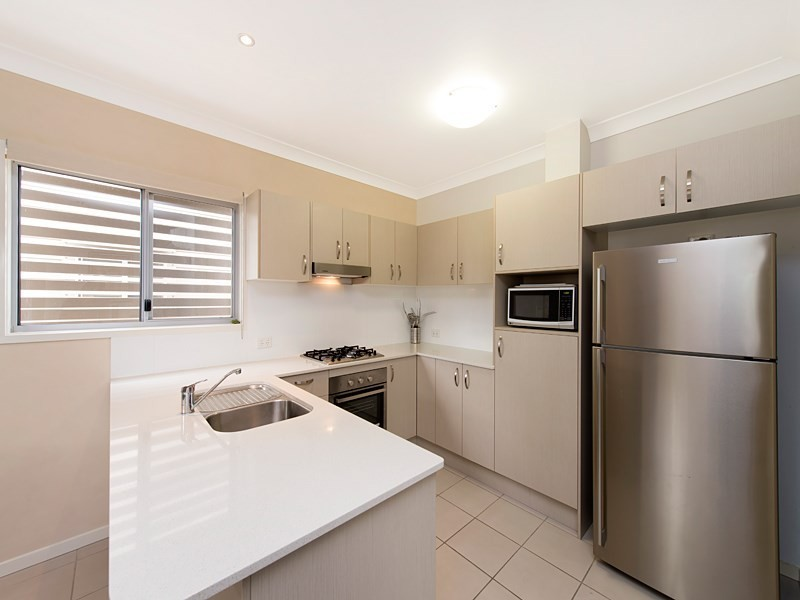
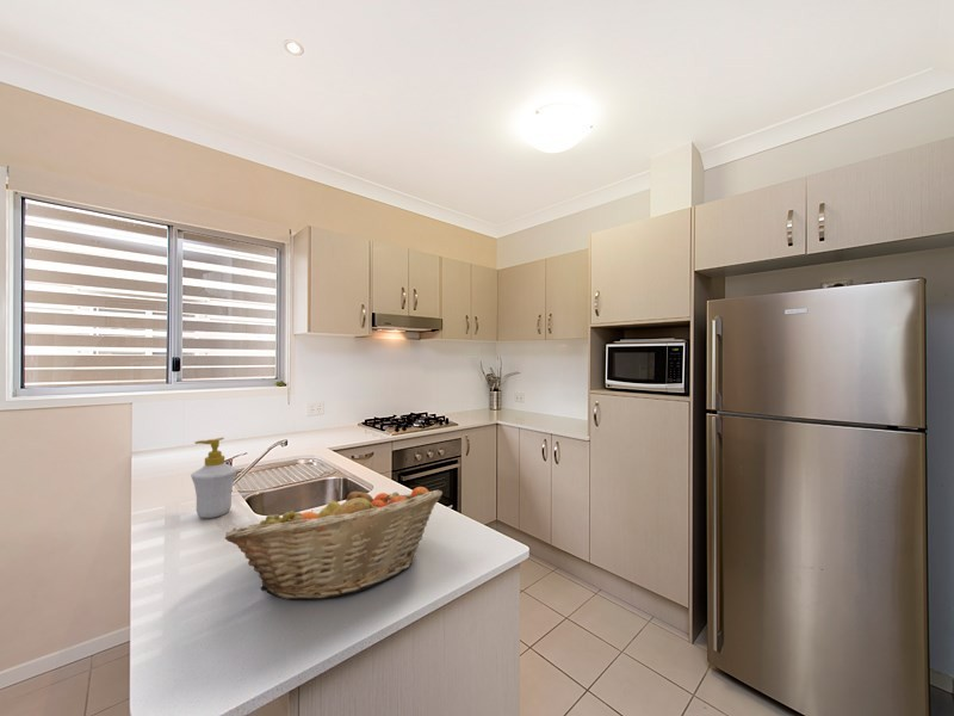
+ fruit basket [224,486,444,600]
+ soap bottle [190,437,238,519]
